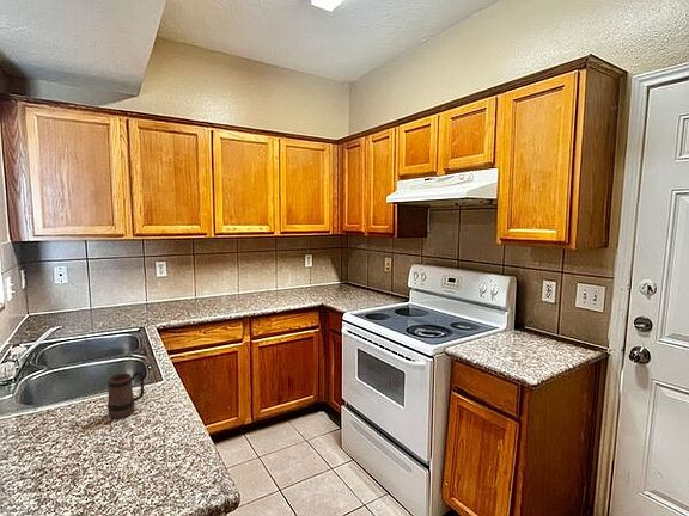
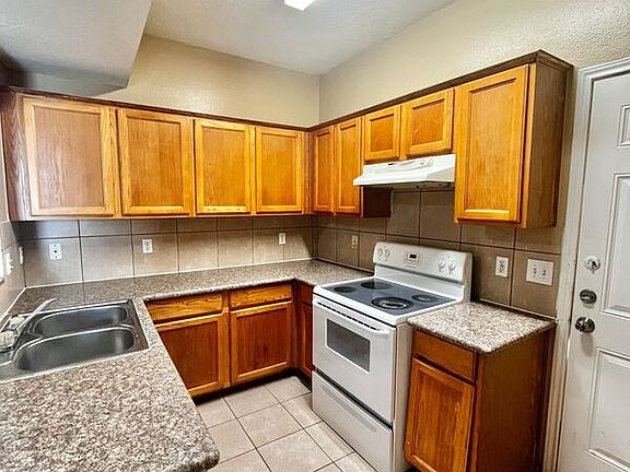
- mug [106,370,145,420]
